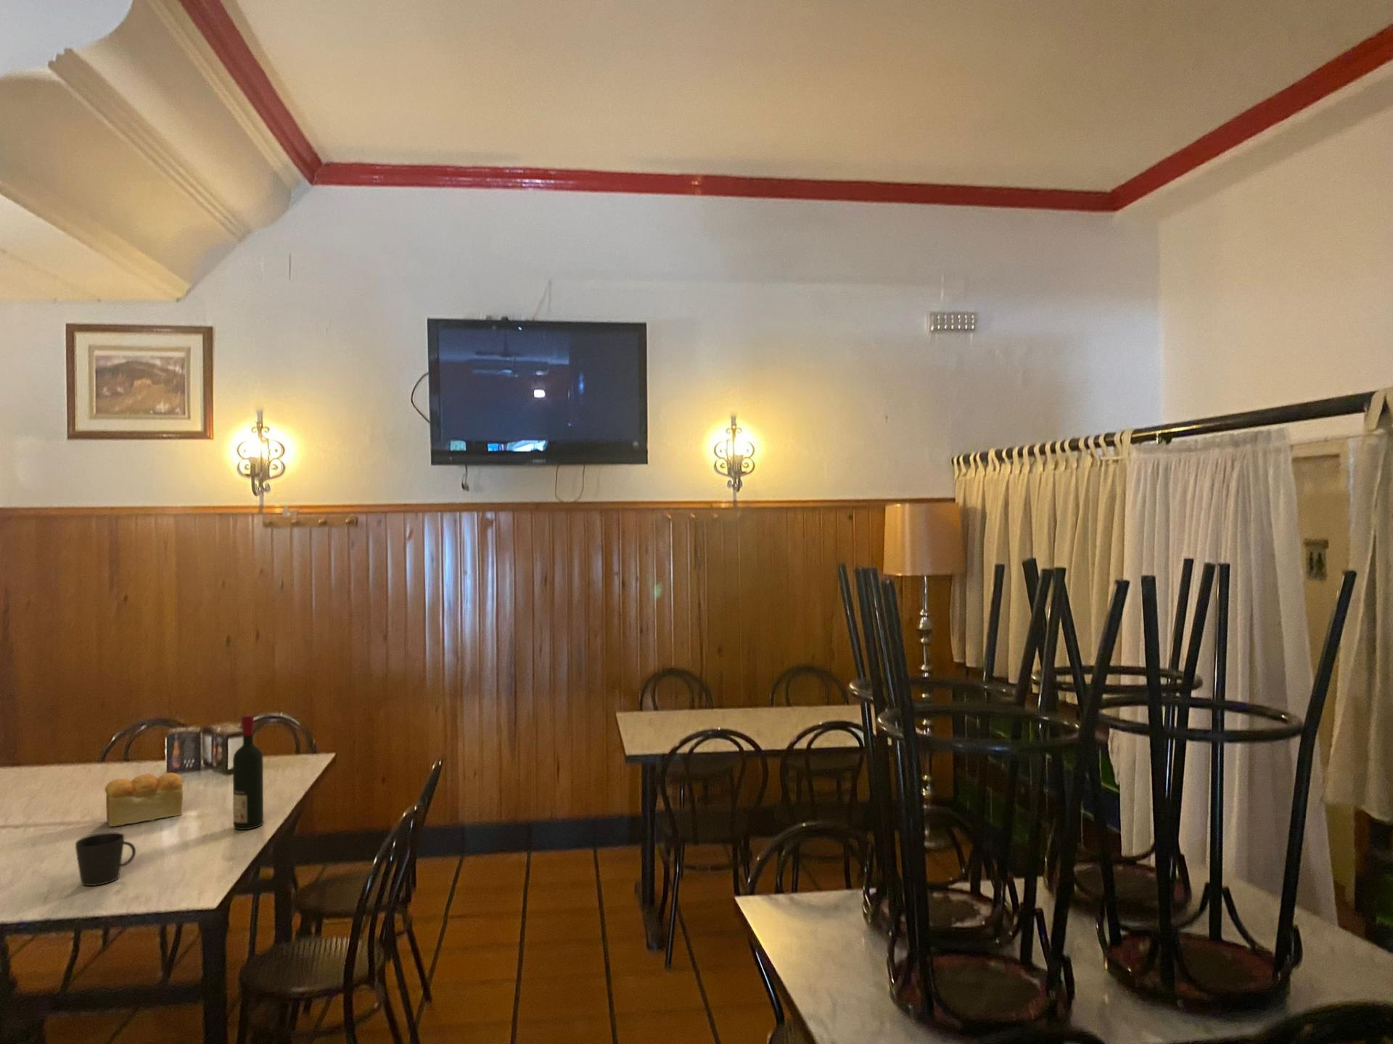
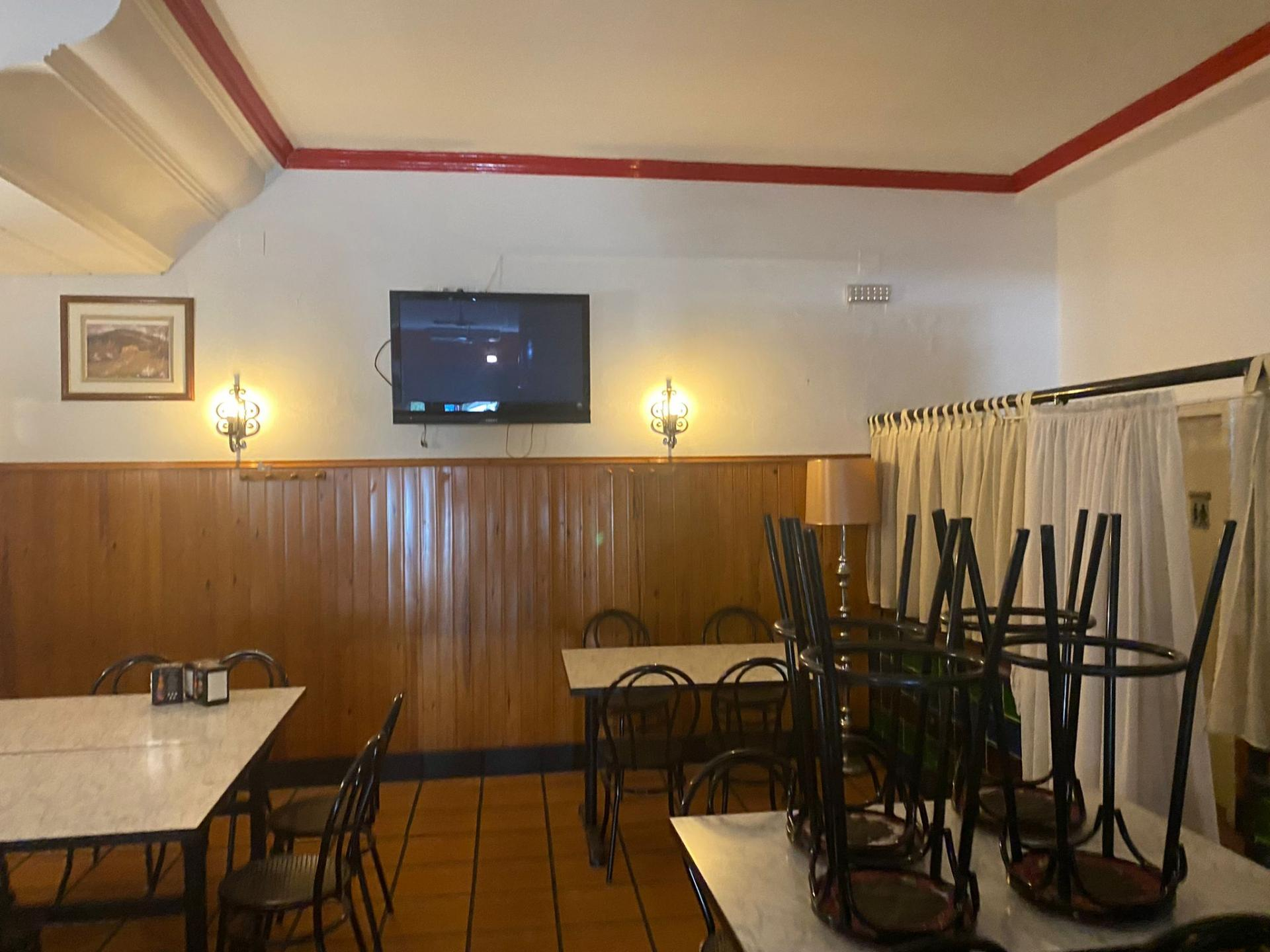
- bread [104,772,183,827]
- cup [75,831,136,887]
- alcohol [233,714,264,830]
